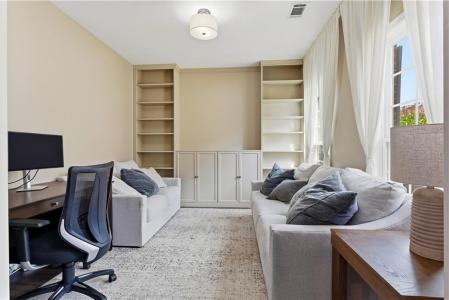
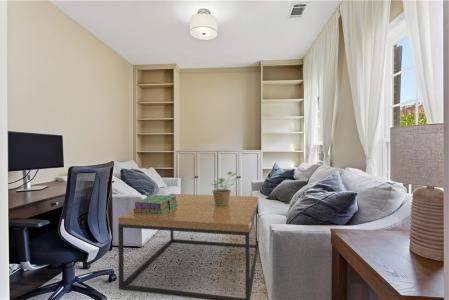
+ stack of books [133,194,178,214]
+ potted plant [211,171,238,205]
+ coffee table [117,193,259,300]
